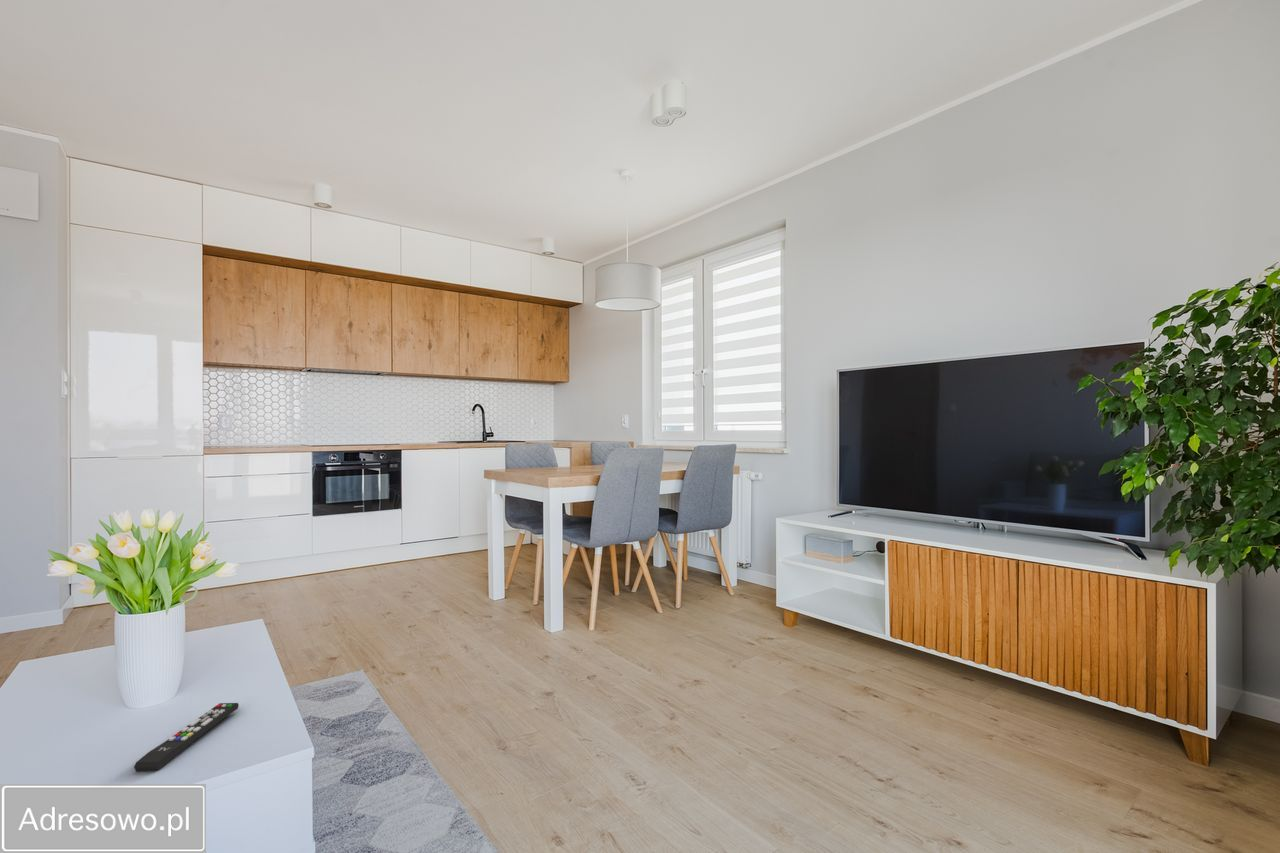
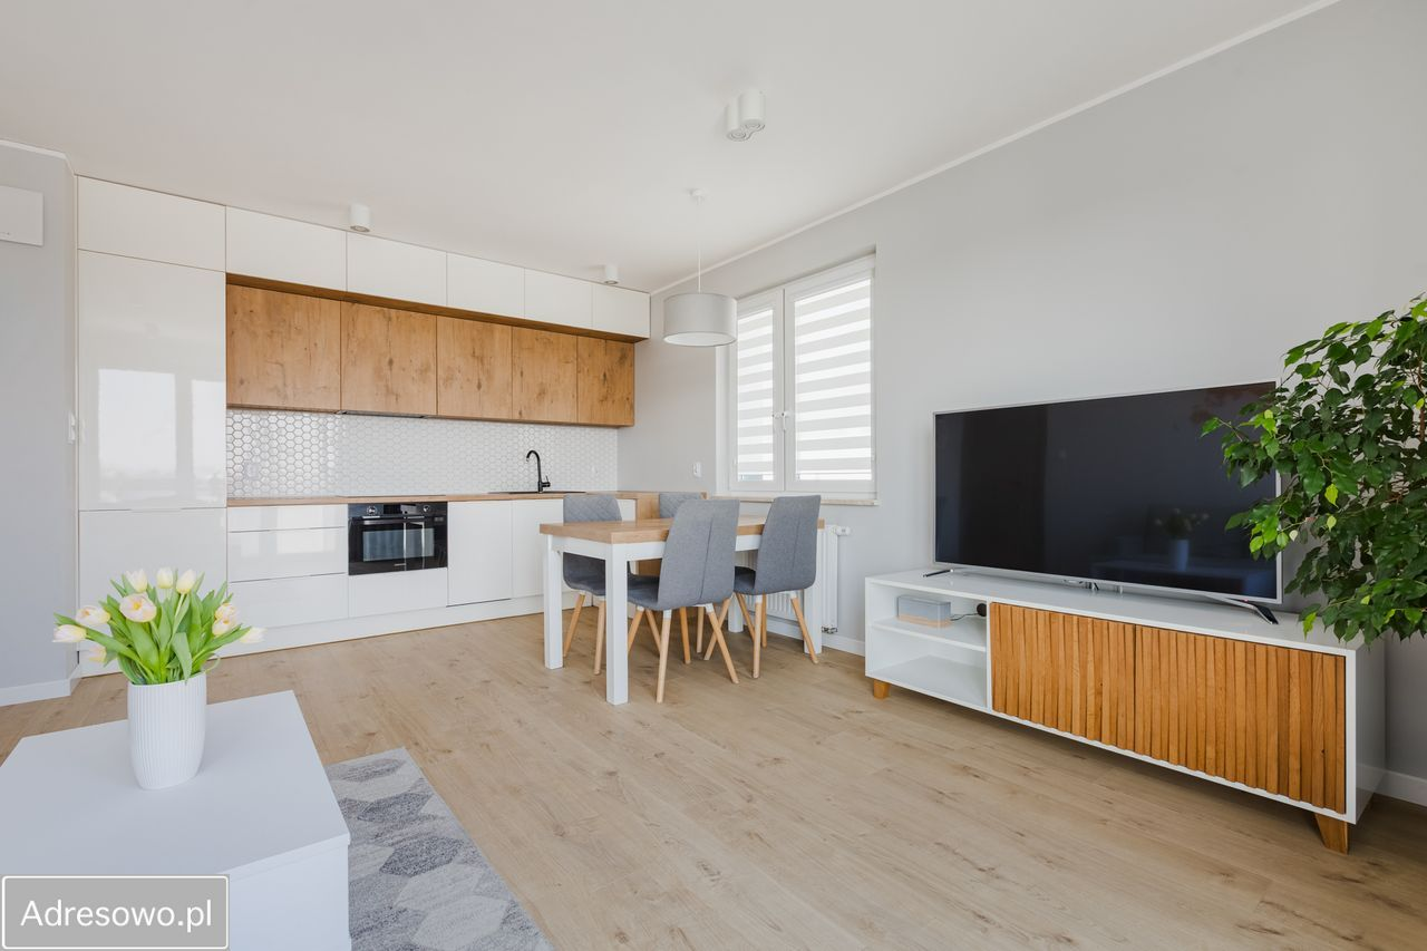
- remote control [133,702,240,773]
